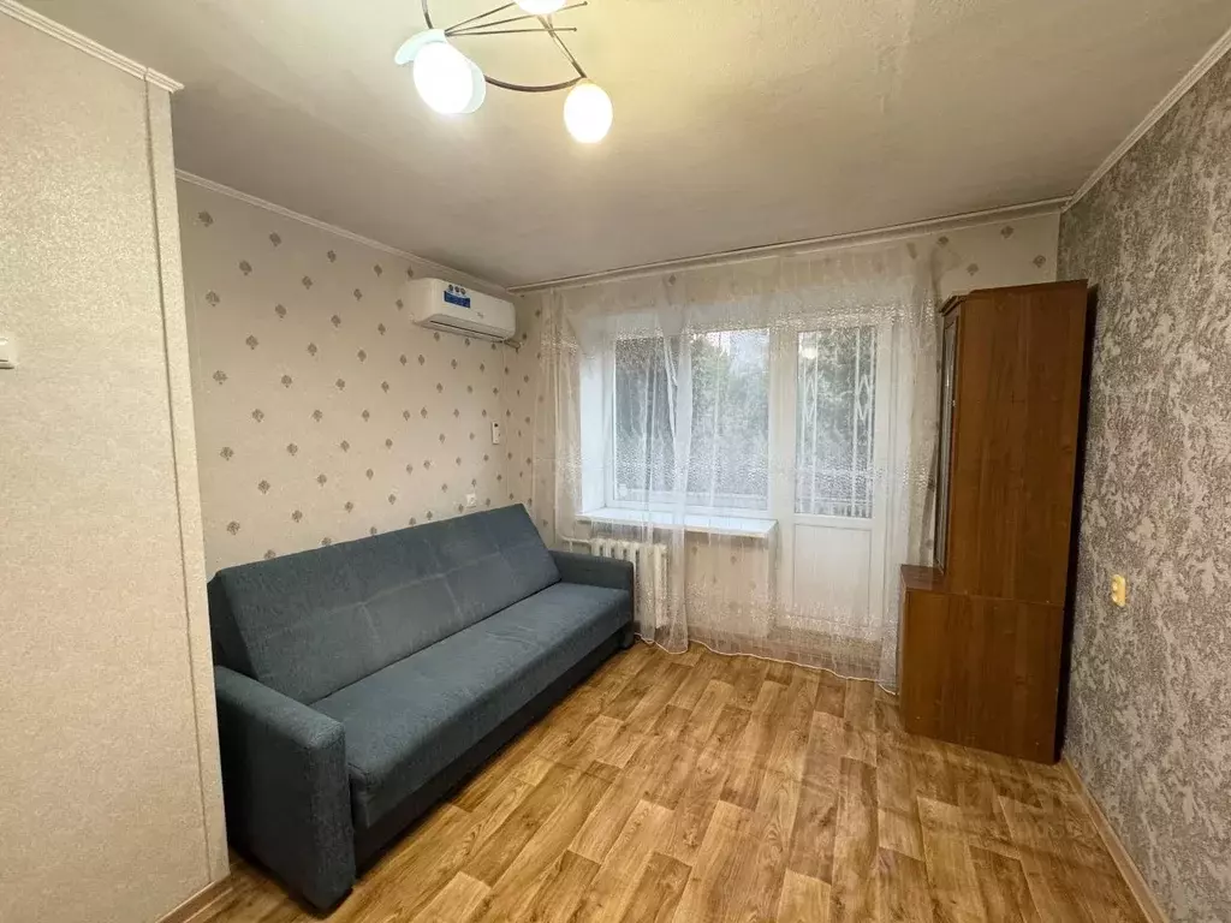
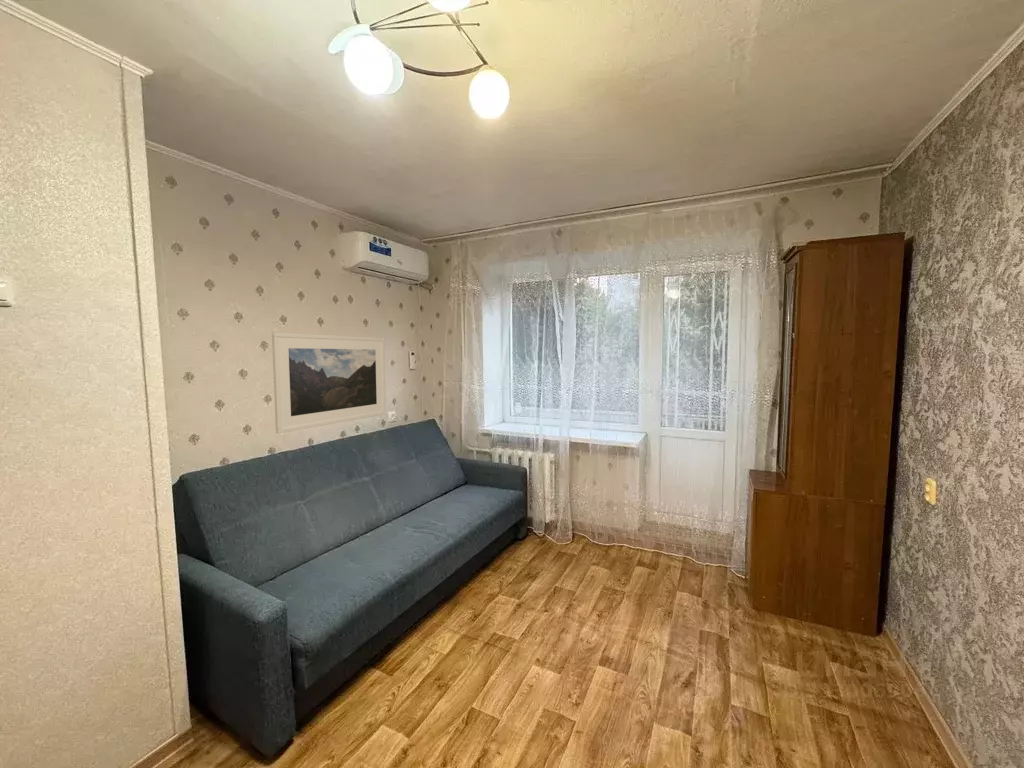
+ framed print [271,331,387,434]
